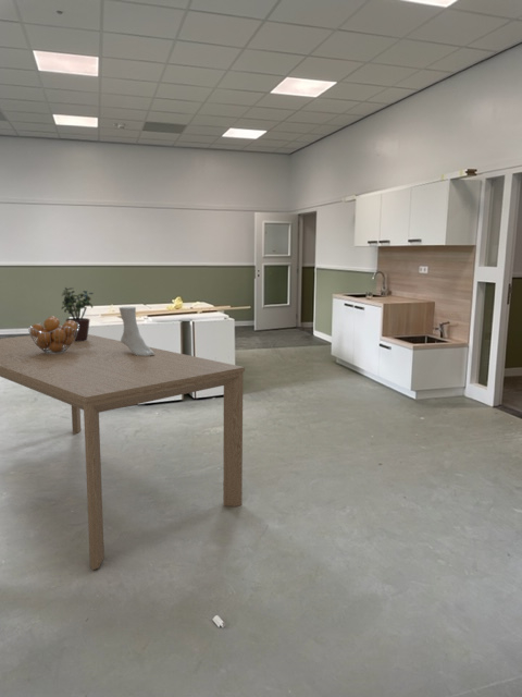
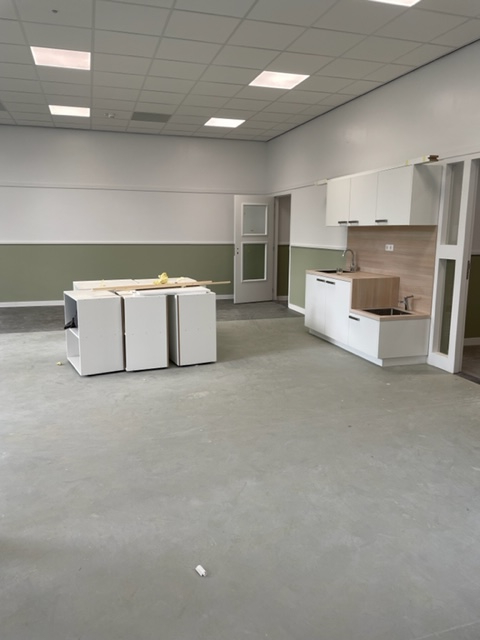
- dining table [0,333,246,571]
- fruit basket [27,315,79,354]
- potted plant [60,286,95,342]
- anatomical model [119,306,154,356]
